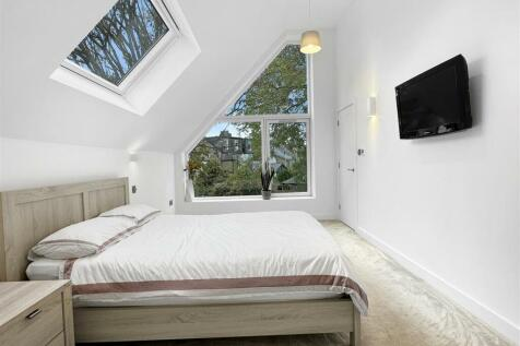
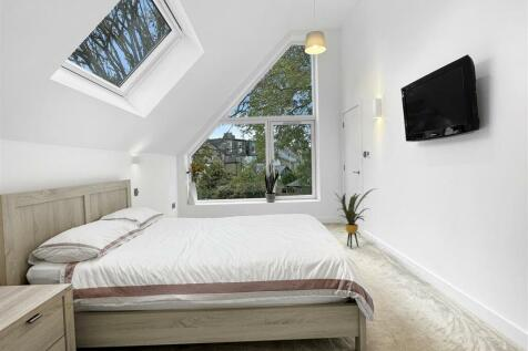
+ house plant [333,187,377,249]
